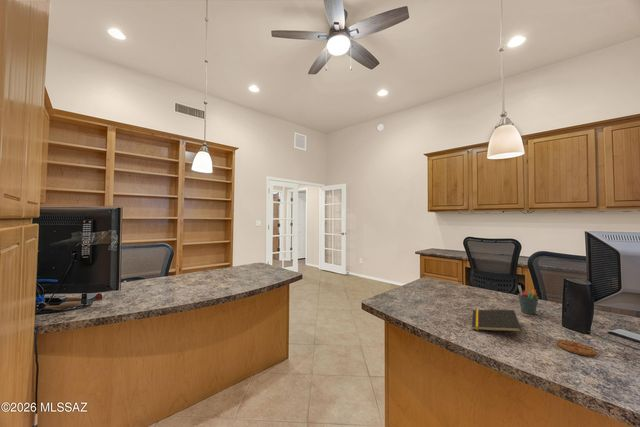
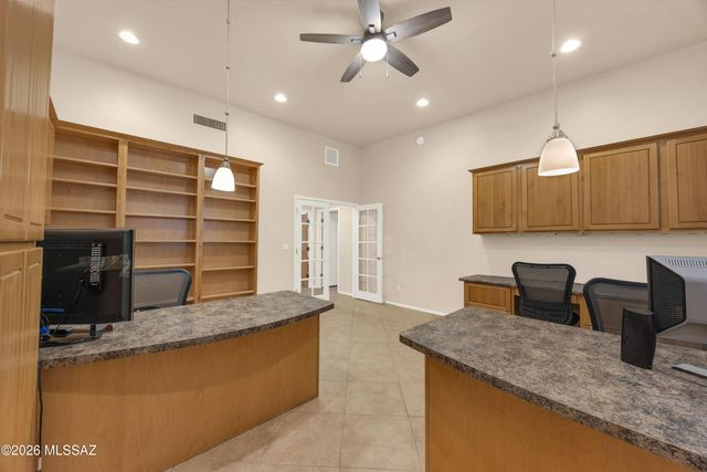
- notepad [471,309,523,333]
- pen holder [517,284,539,315]
- coaster [555,339,597,357]
